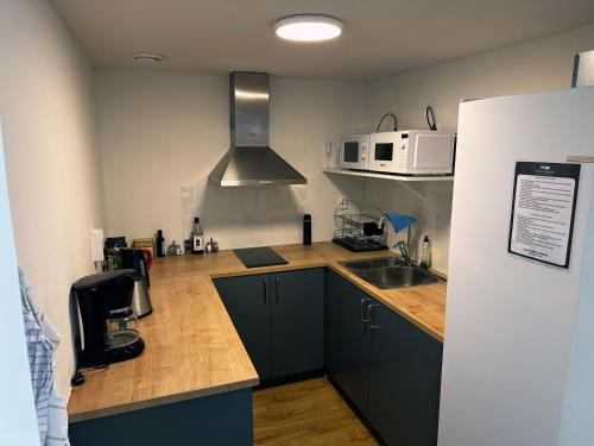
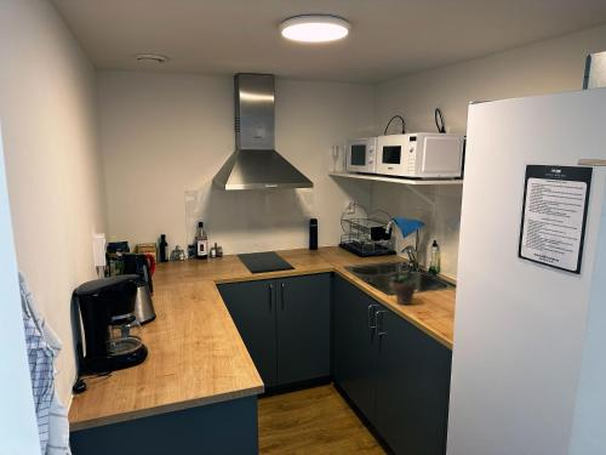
+ succulent plant [390,265,418,306]
